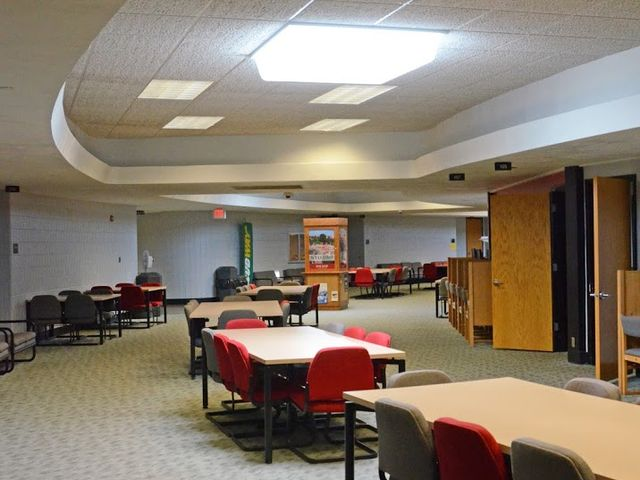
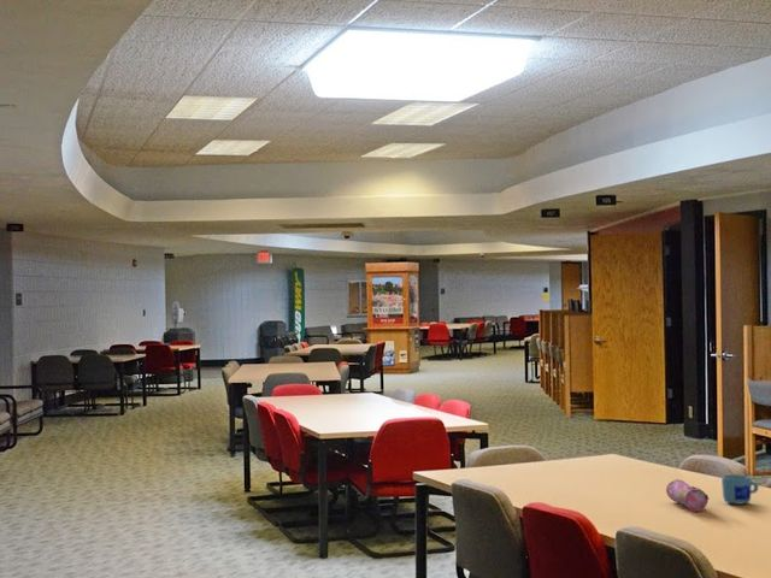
+ pencil case [665,478,711,513]
+ mug [720,473,759,506]
